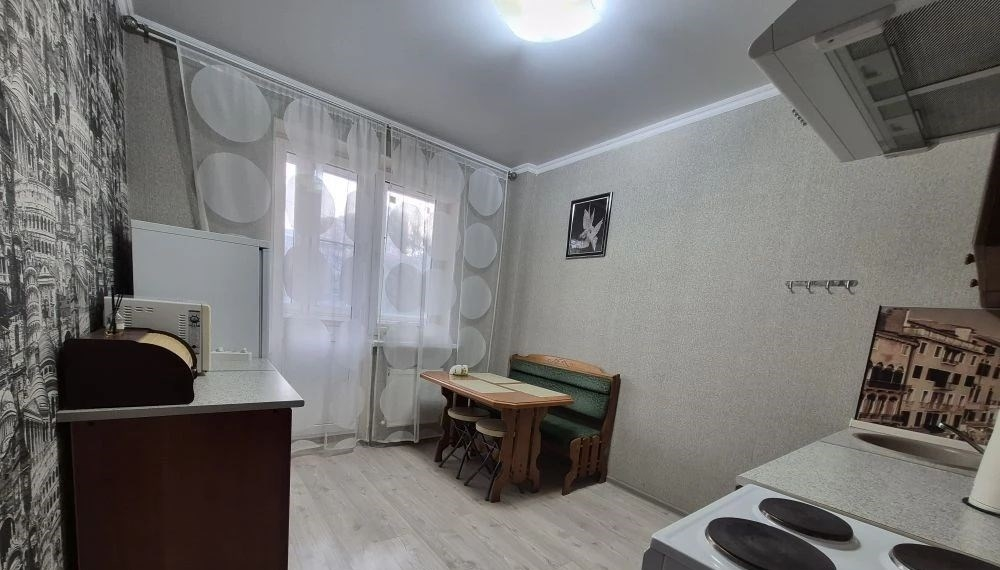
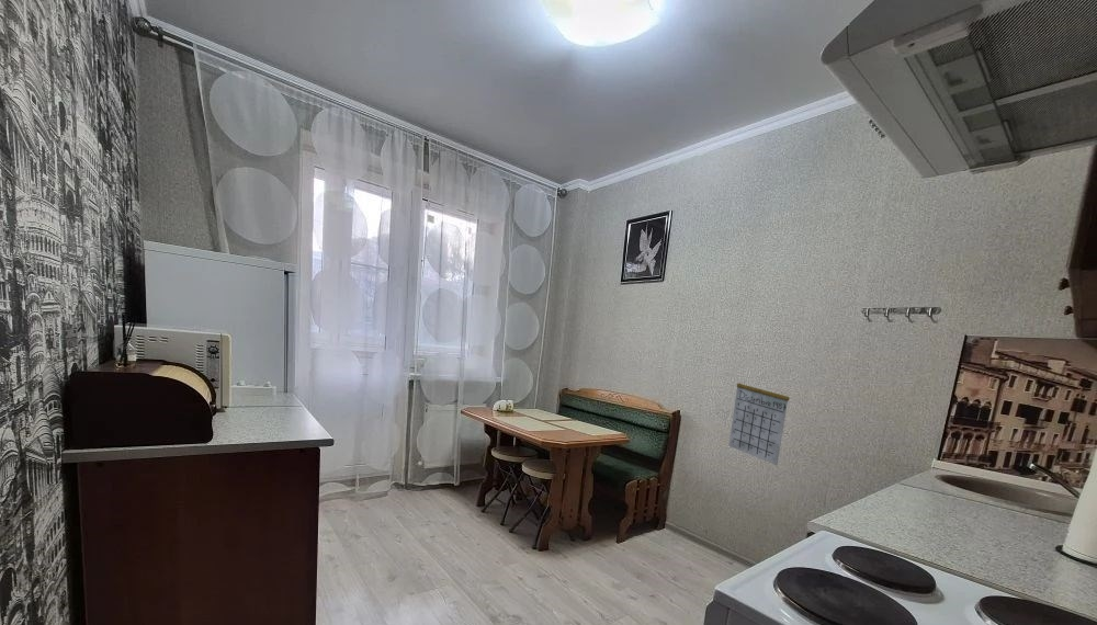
+ calendar [727,374,790,466]
